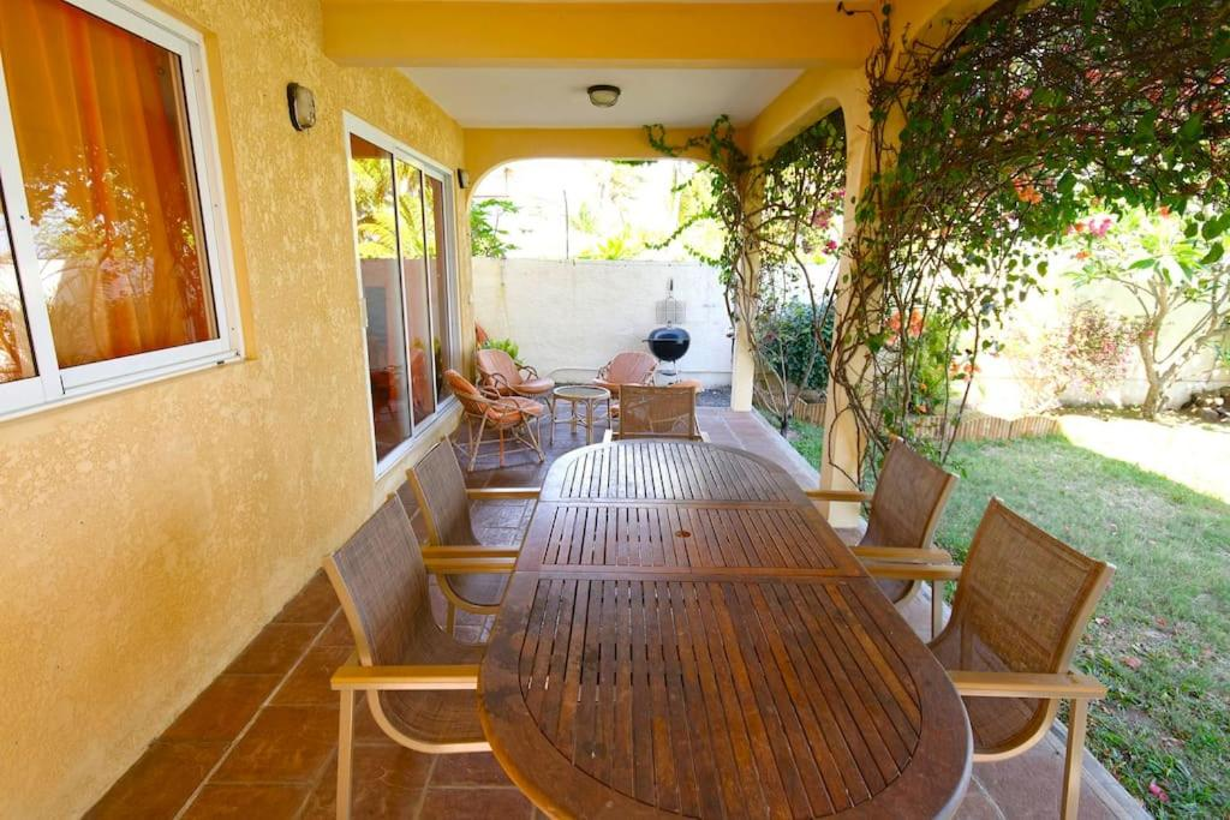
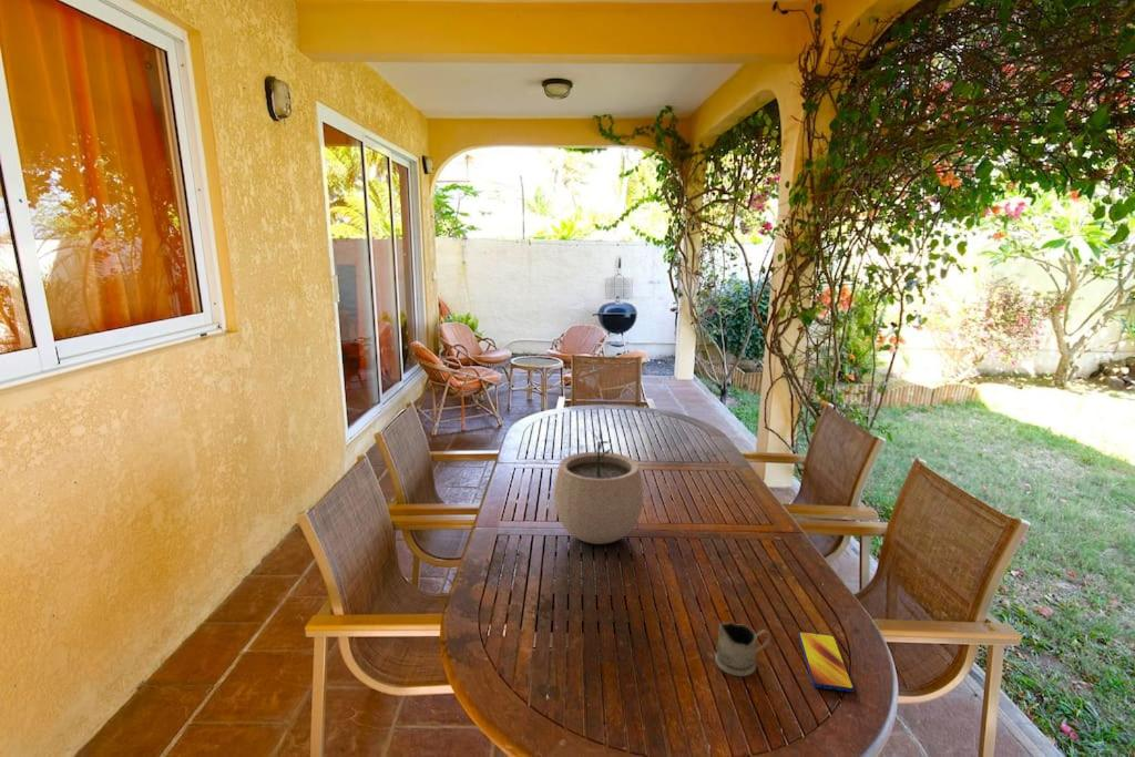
+ plant pot [553,430,644,545]
+ tea glass holder [714,622,771,677]
+ smartphone [797,631,856,693]
